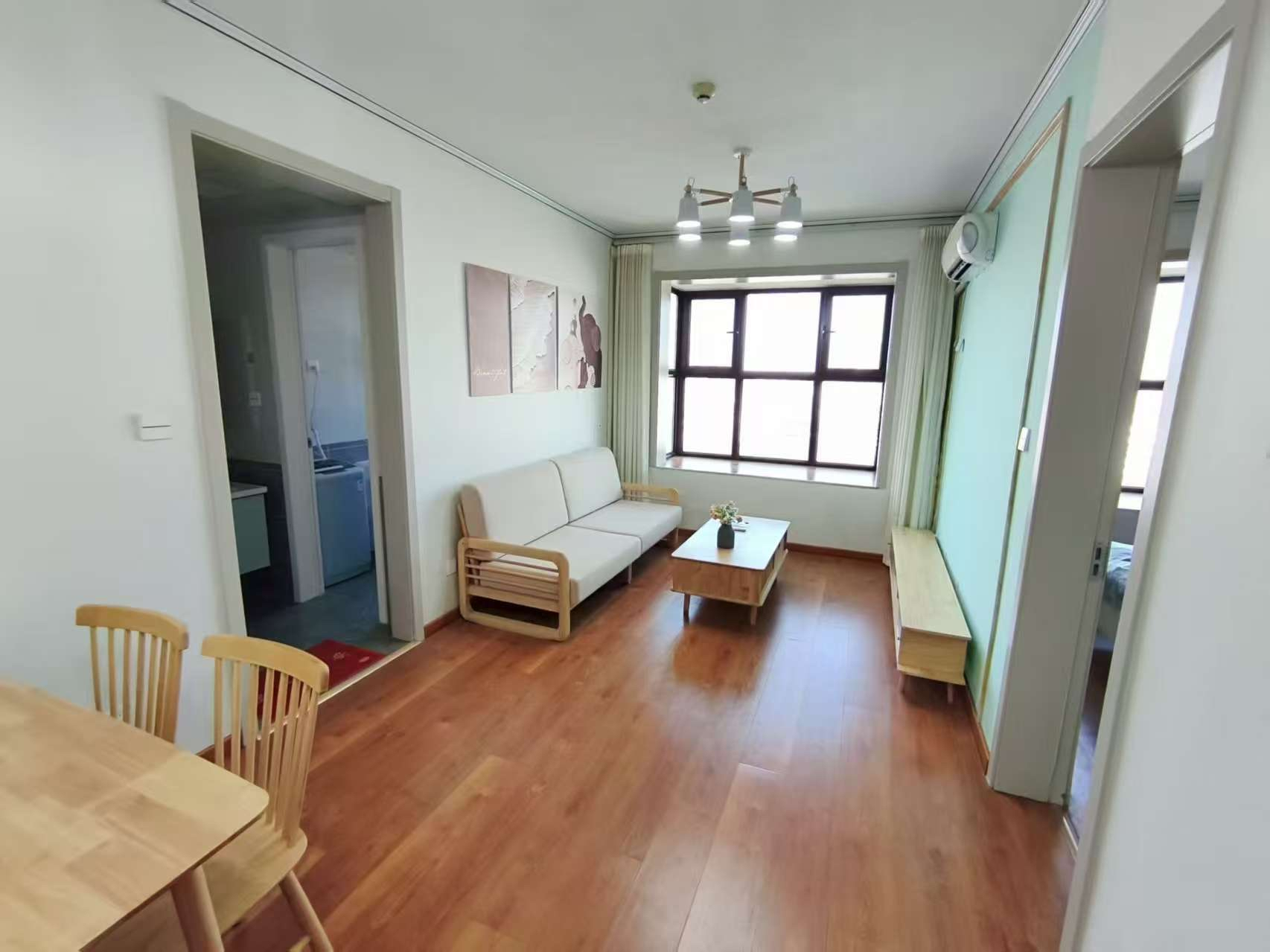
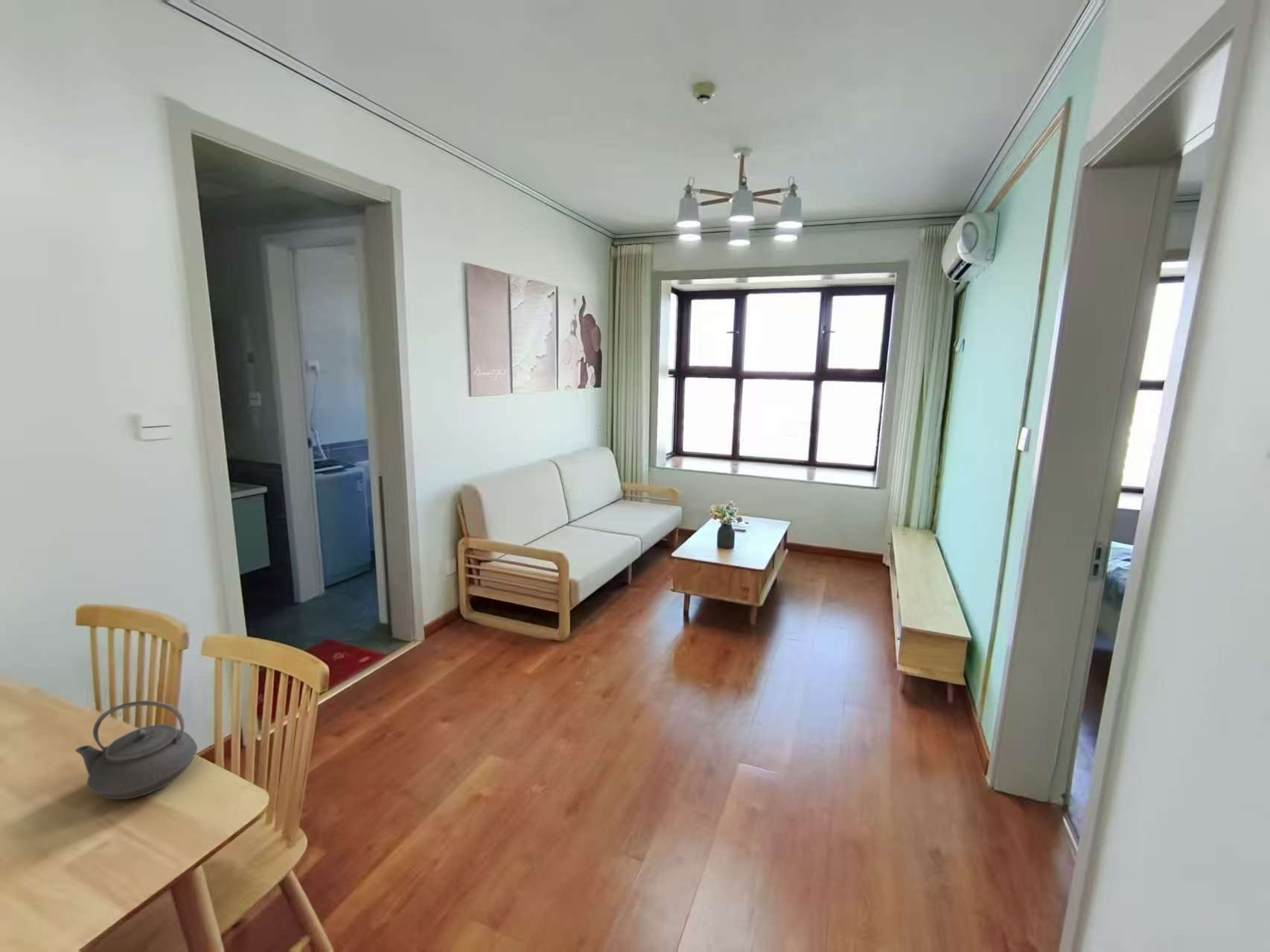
+ teapot [74,700,198,800]
